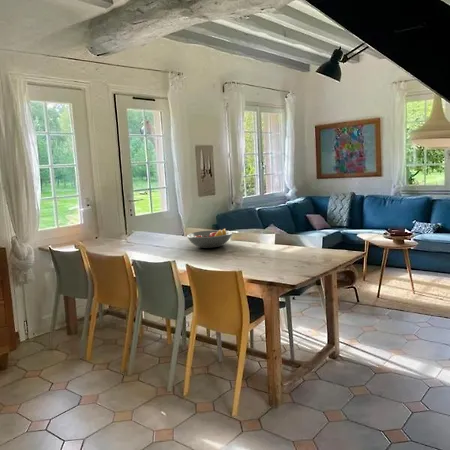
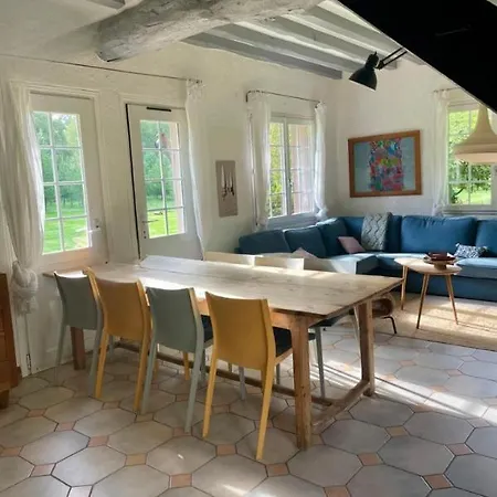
- fruit bowl [186,227,233,249]
